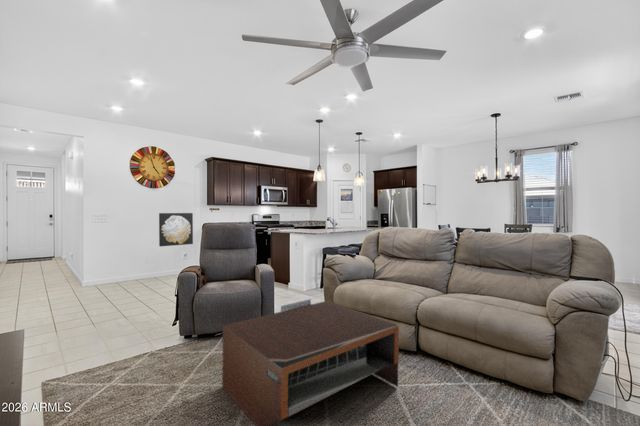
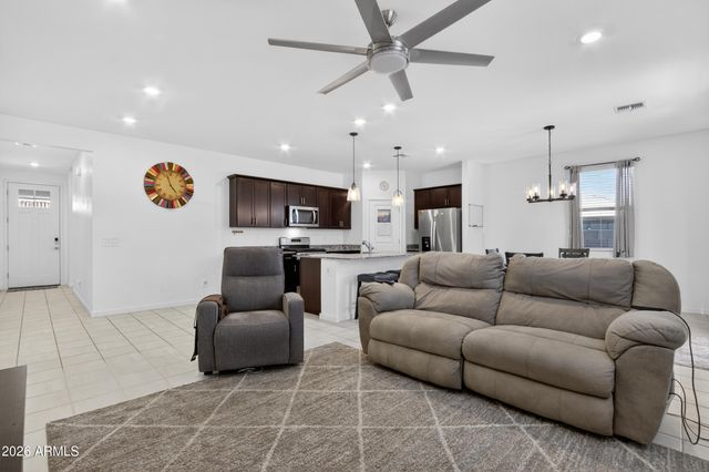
- wall art [158,212,194,247]
- coffee table [221,298,400,426]
